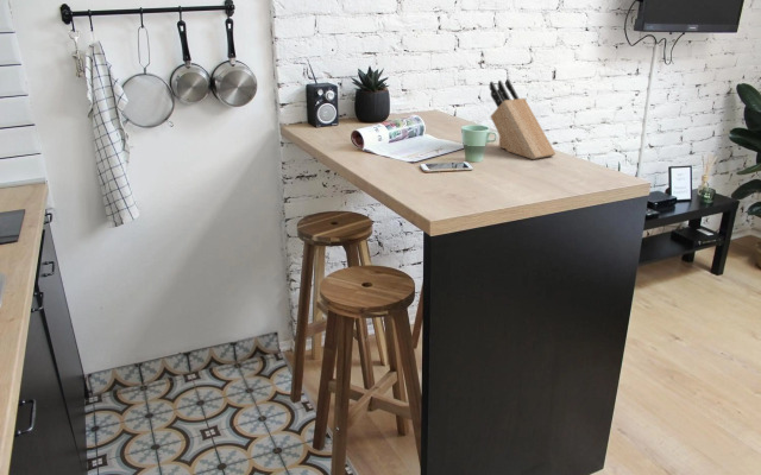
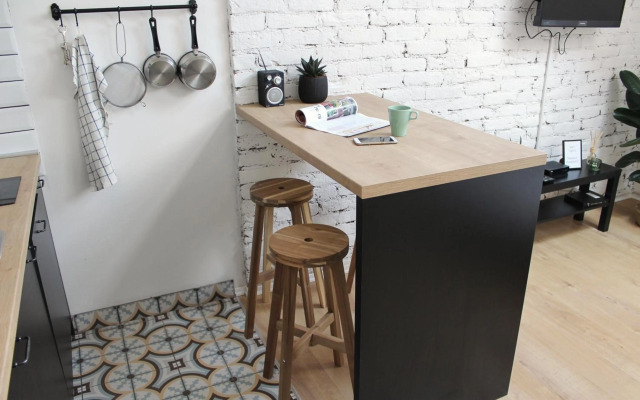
- knife block [489,78,556,160]
